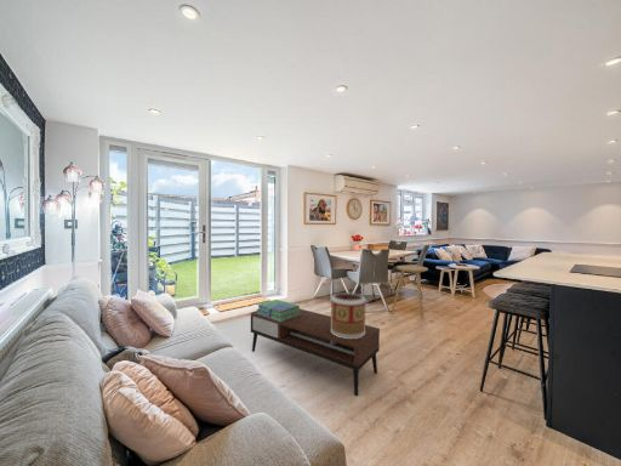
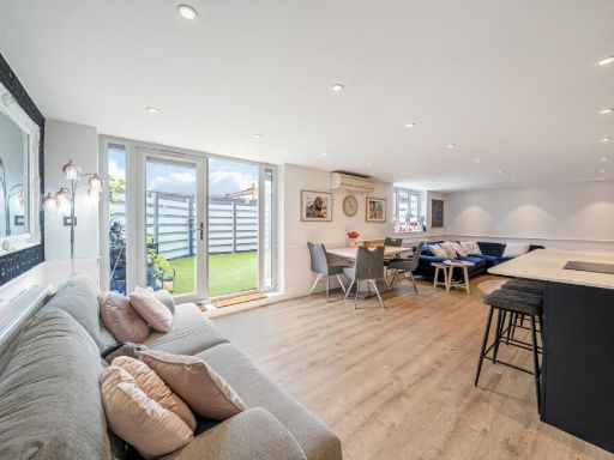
- stack of books [256,299,301,322]
- decorative container [330,291,366,339]
- side table [392,265,429,318]
- coffee table [250,308,381,397]
